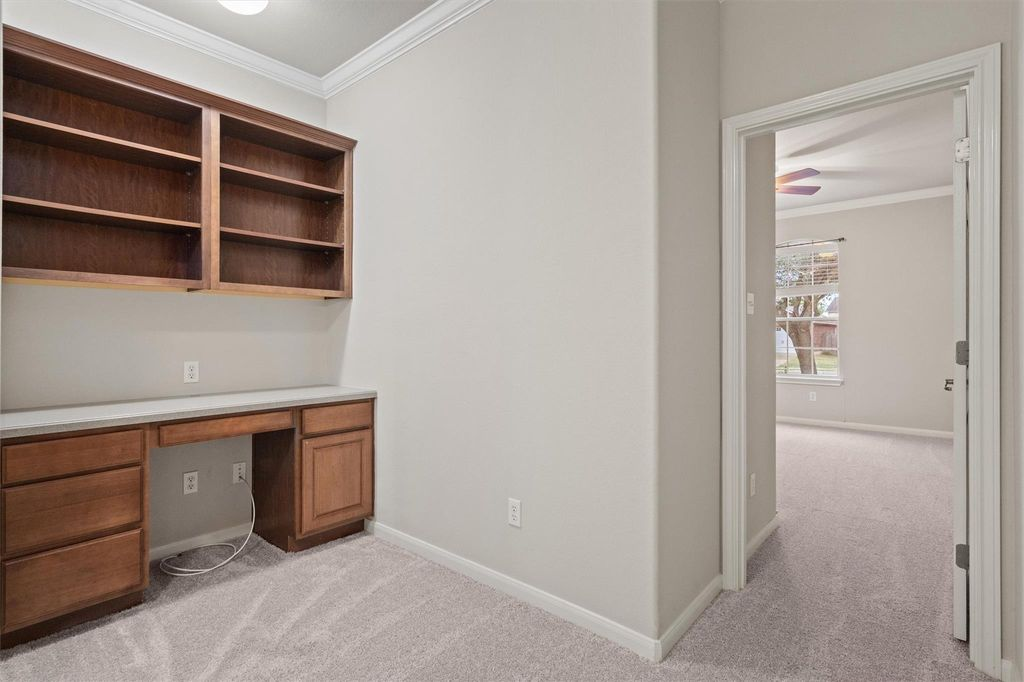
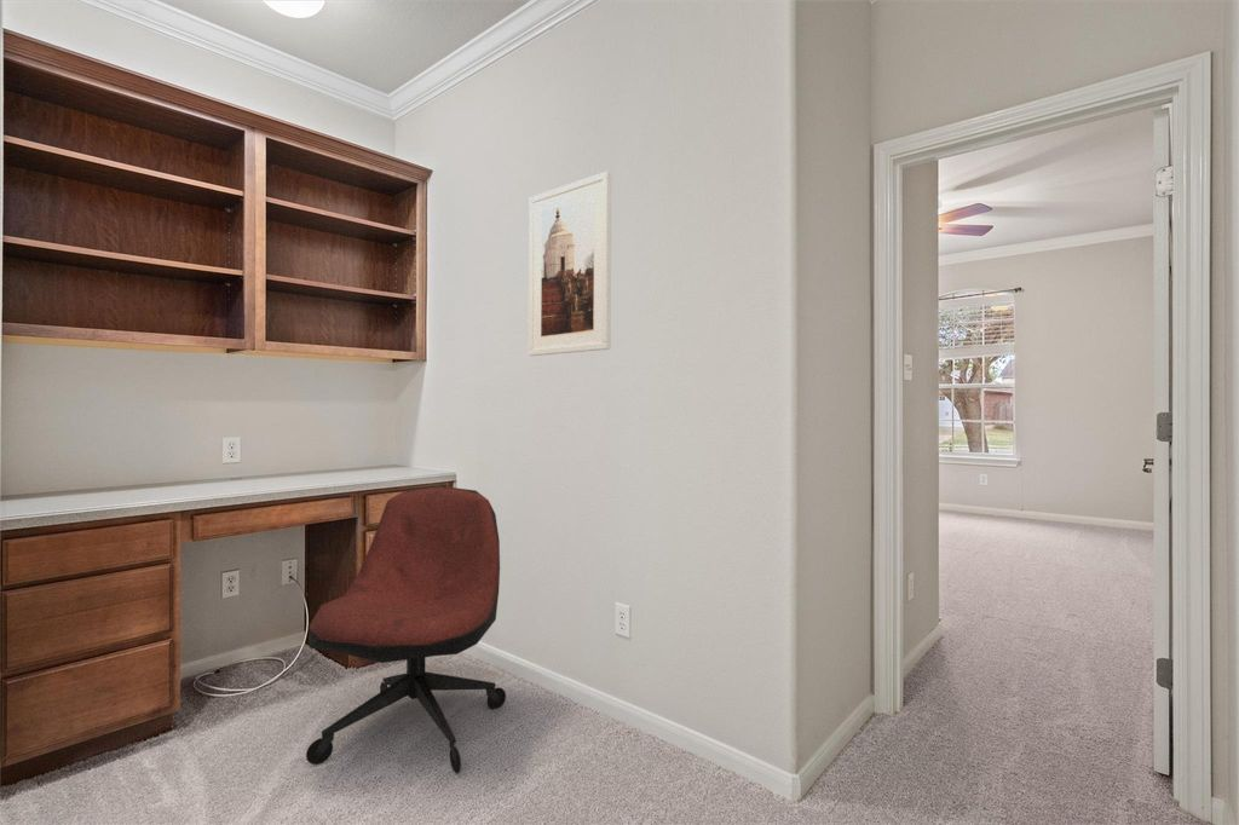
+ office chair [305,485,507,774]
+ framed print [528,171,612,357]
